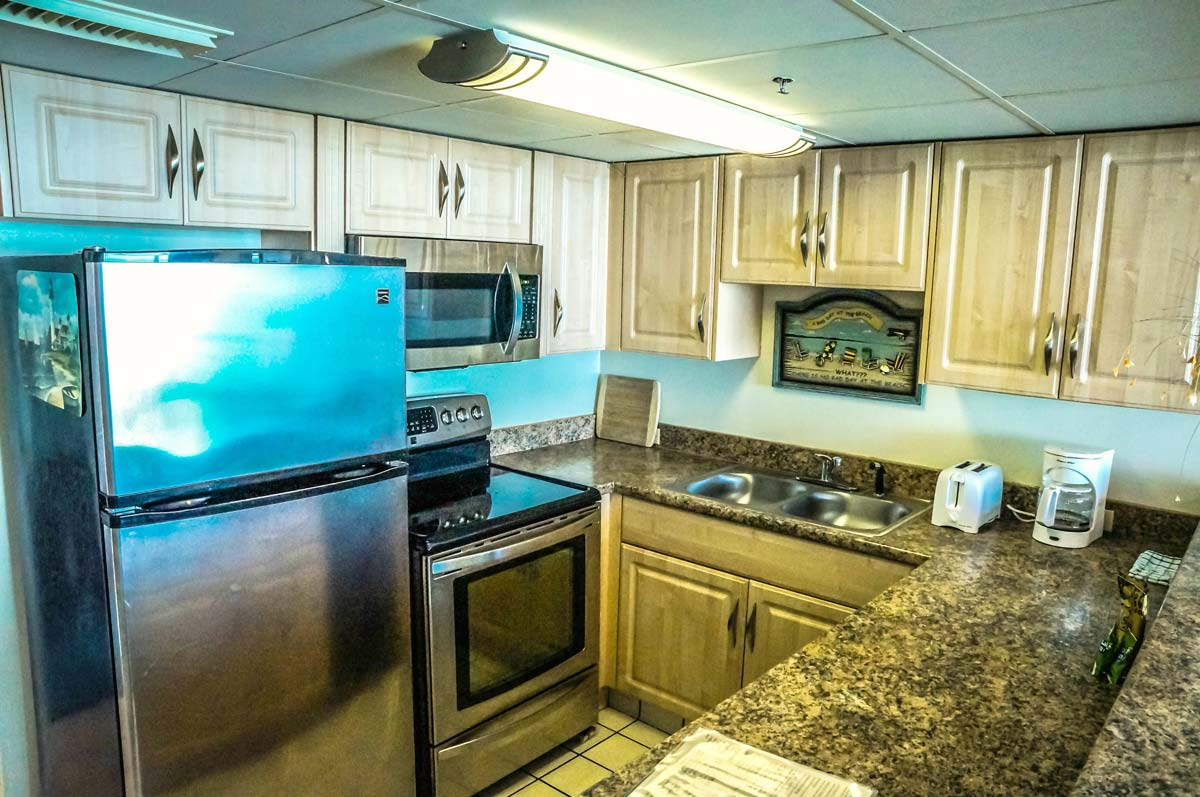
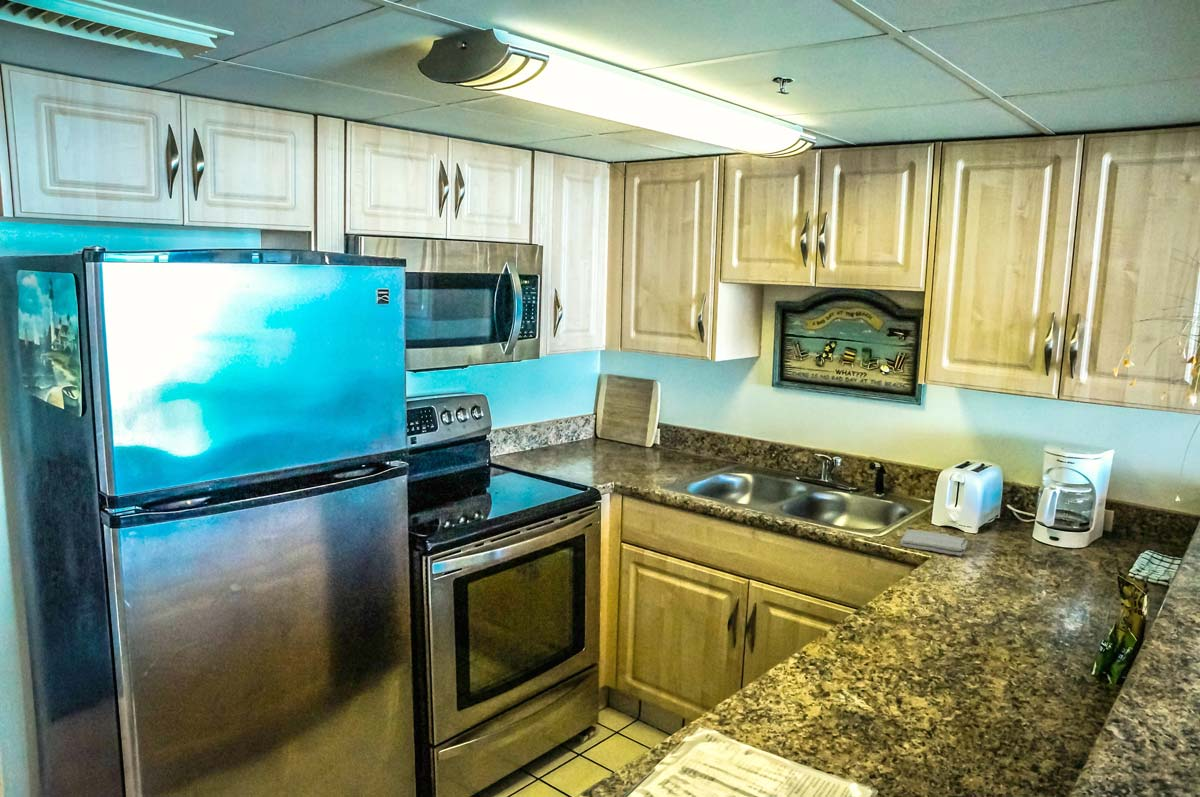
+ washcloth [899,529,969,557]
